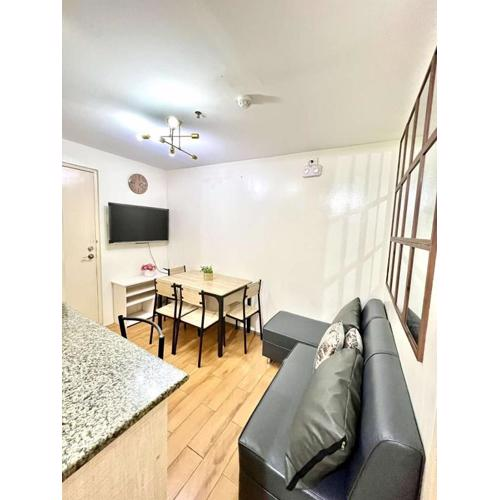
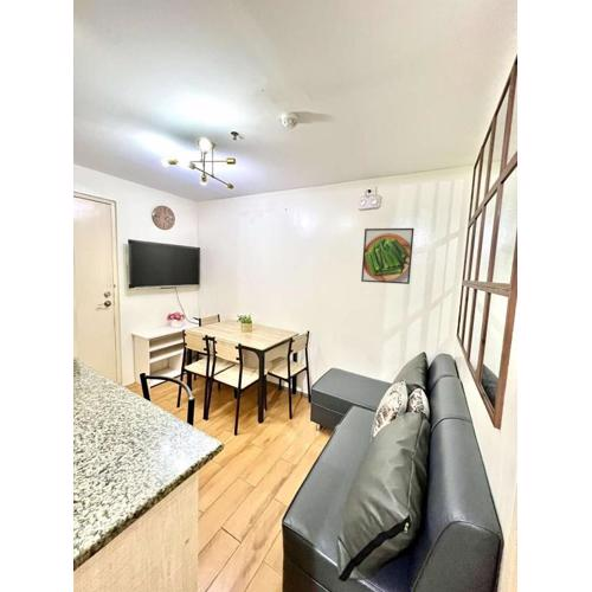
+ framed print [360,227,416,285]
